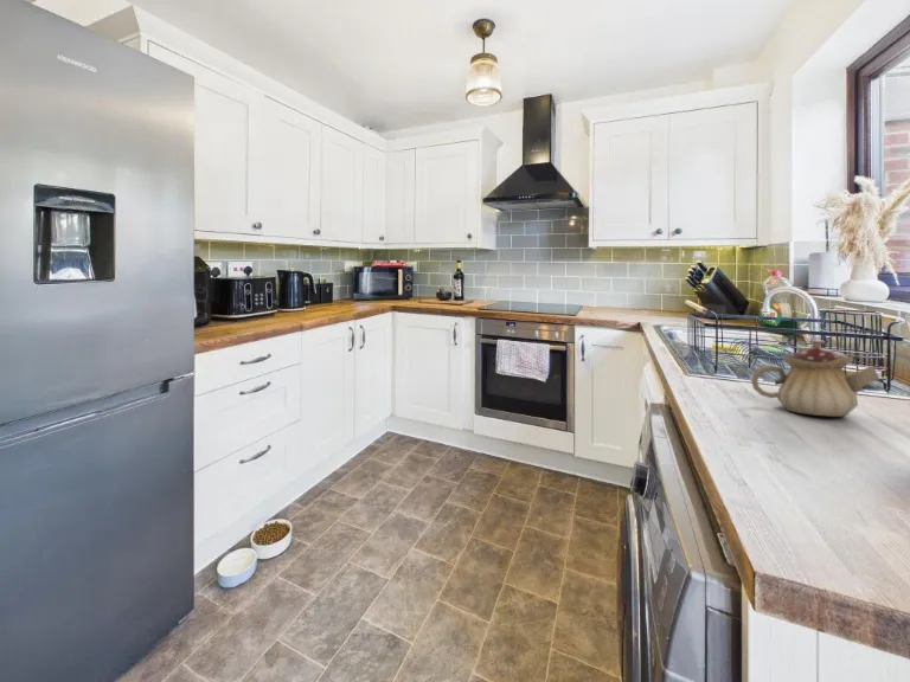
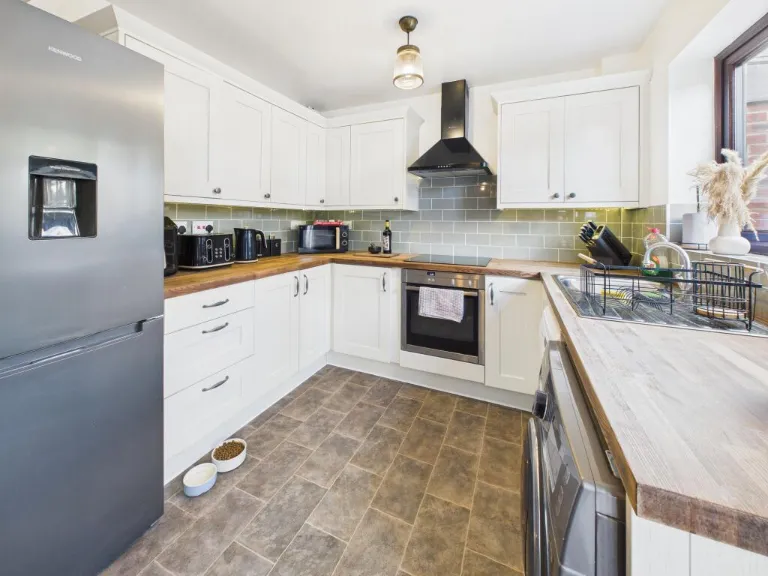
- teapot [750,337,880,418]
